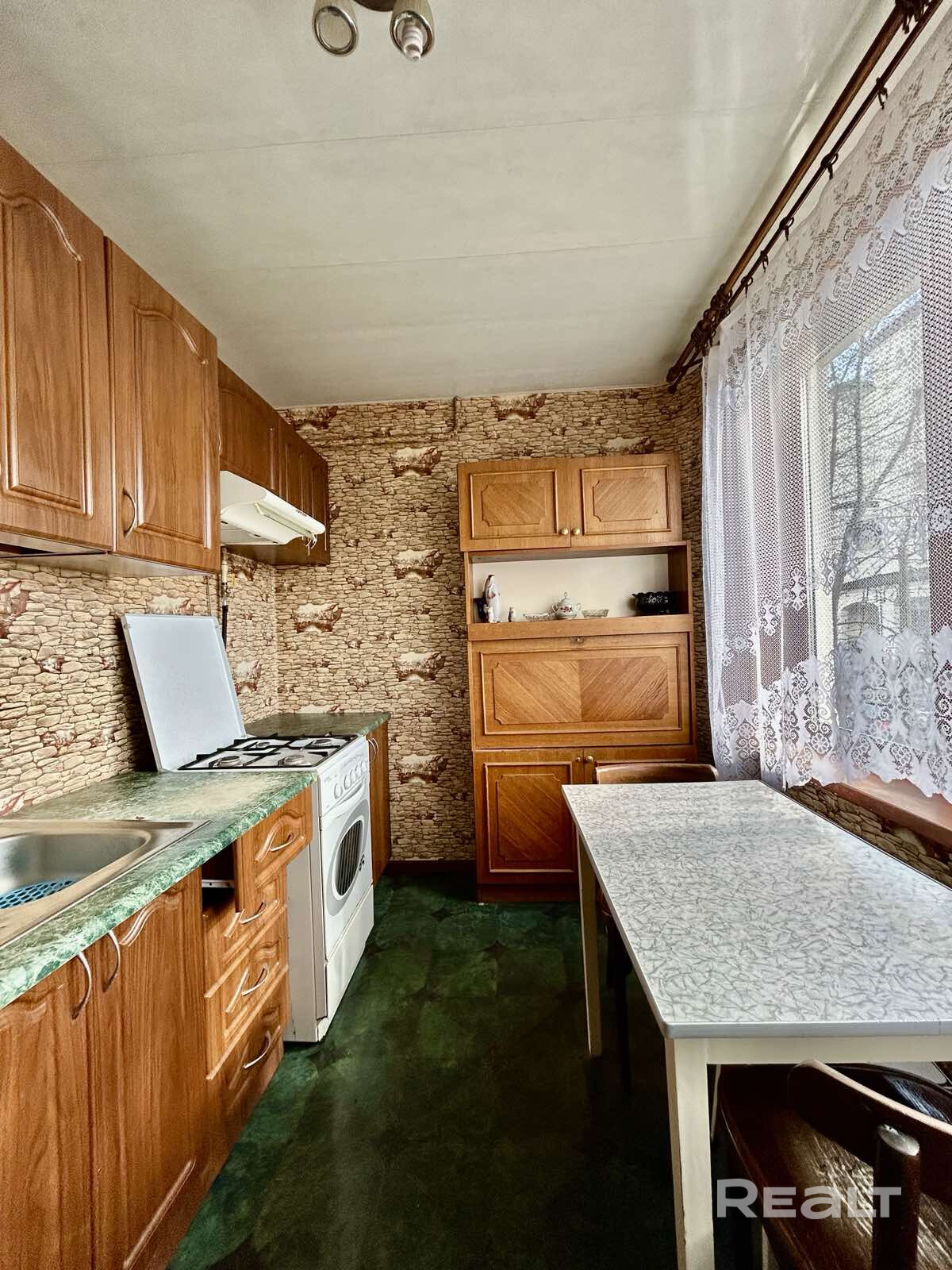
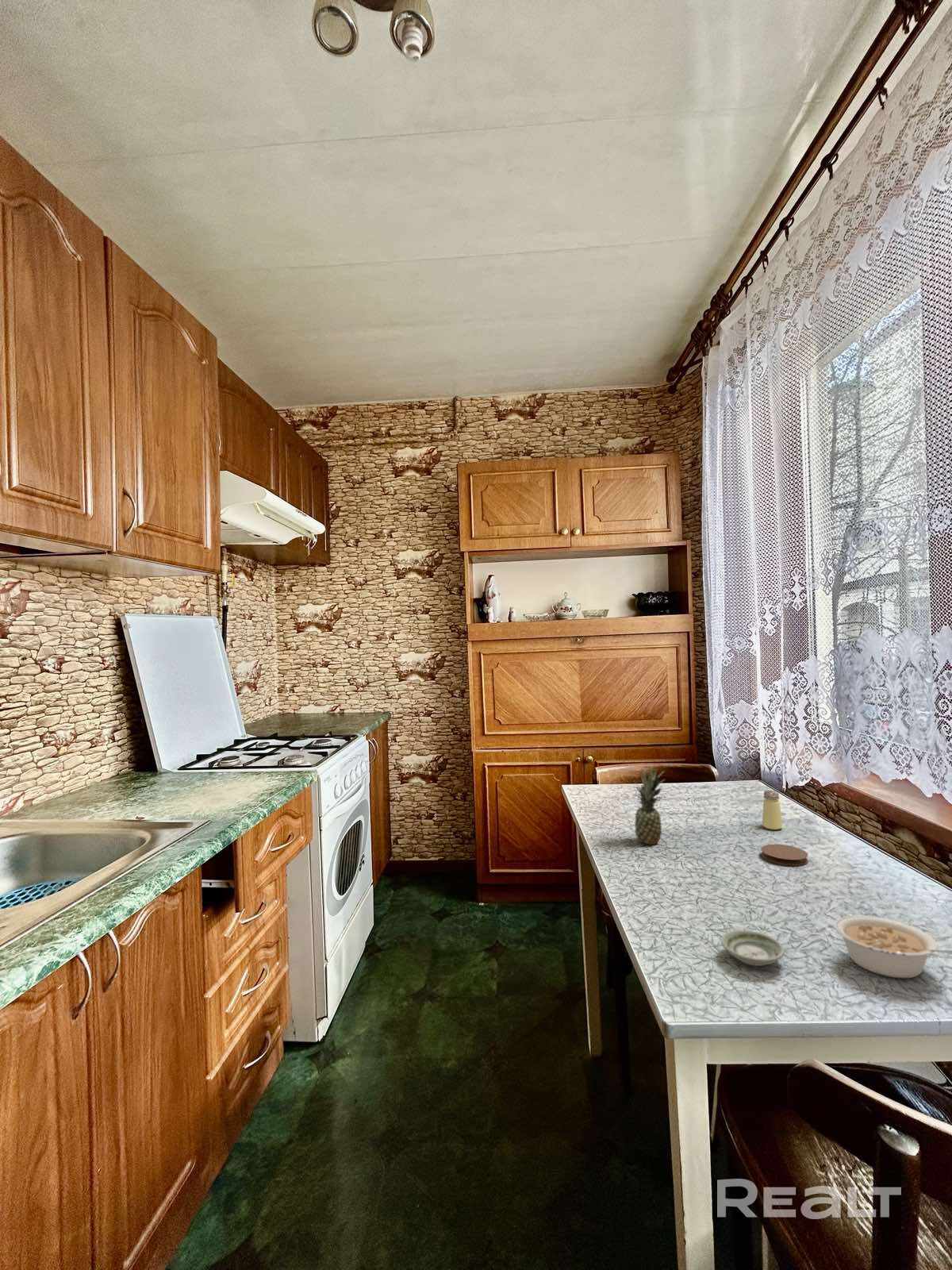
+ fruit [633,764,666,845]
+ coaster [760,844,809,866]
+ saucer [720,929,785,967]
+ legume [834,915,952,979]
+ saltshaker [762,790,783,830]
